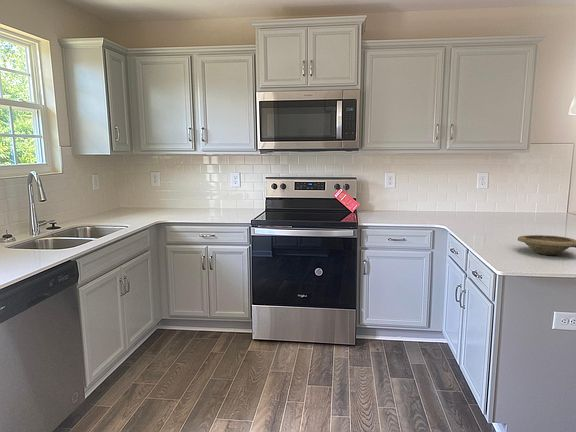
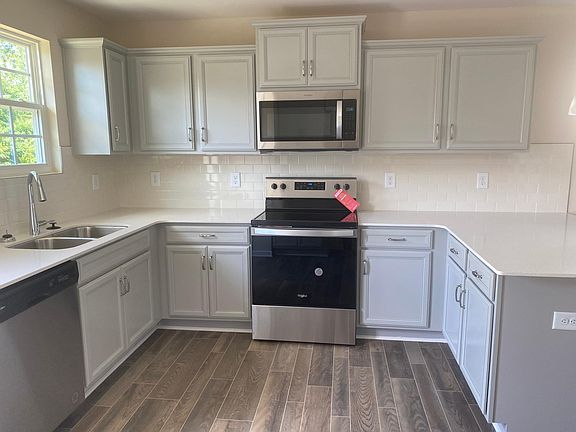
- bowl [517,234,576,256]
